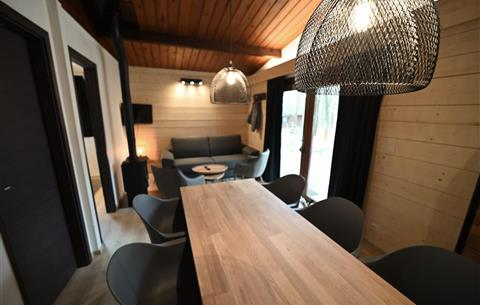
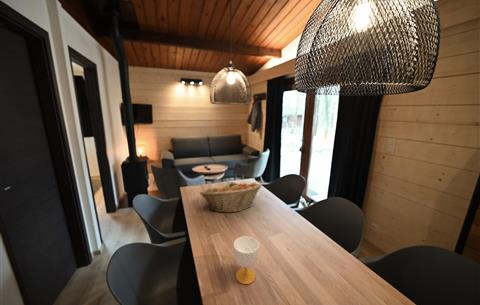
+ fruit basket [199,181,263,214]
+ cup [232,235,260,285]
